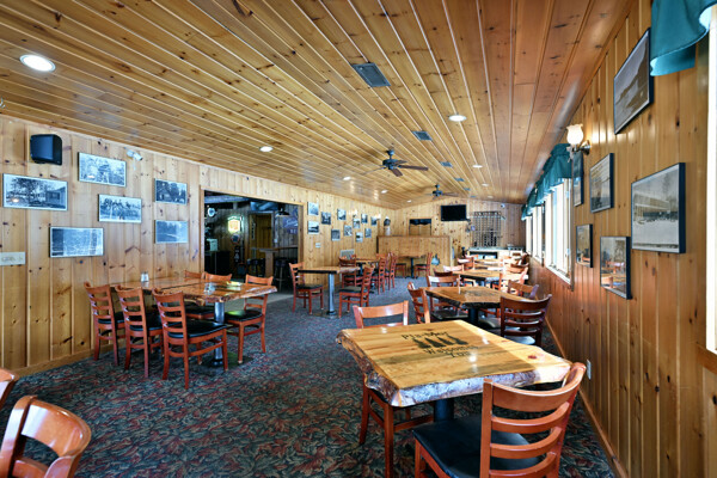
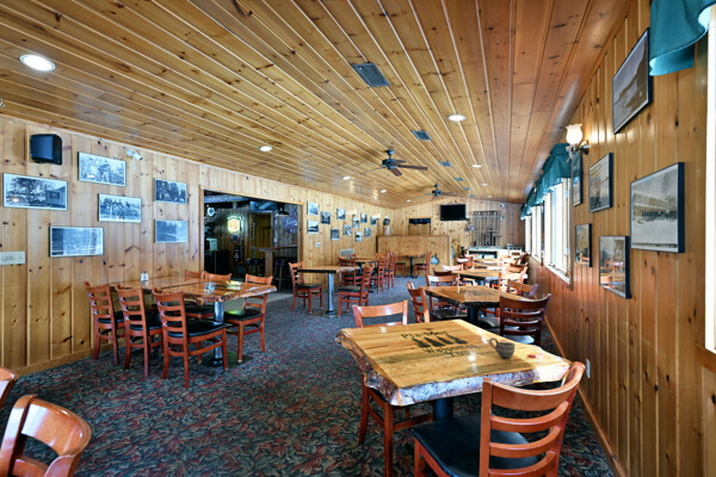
+ cup [488,336,517,359]
